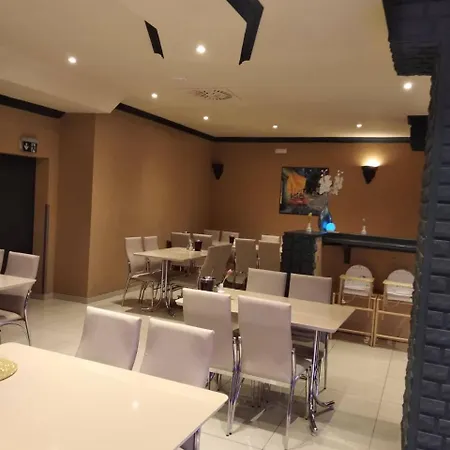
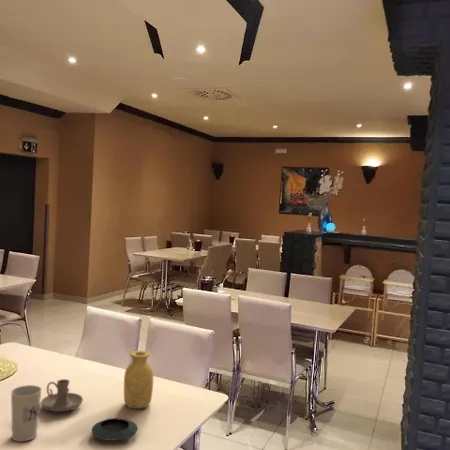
+ candle holder [40,378,84,413]
+ vase [123,350,154,410]
+ saucer [91,417,138,442]
+ cup [10,384,43,443]
